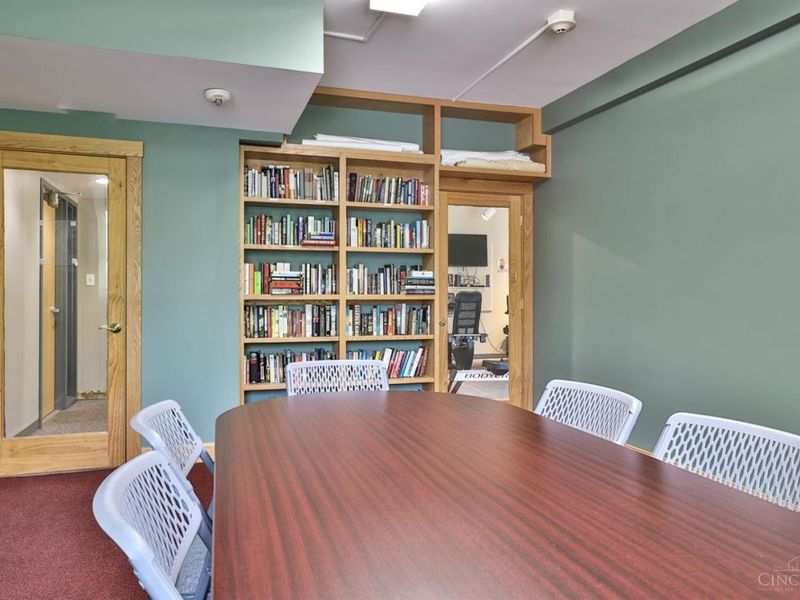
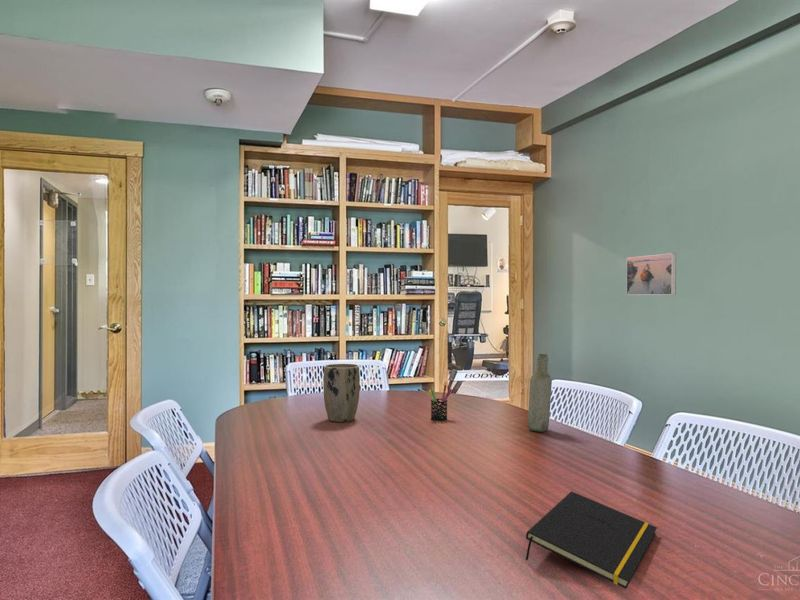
+ notepad [525,490,658,590]
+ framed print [625,252,677,296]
+ plant pot [322,363,361,423]
+ bottle [527,353,553,433]
+ pen holder [428,384,453,422]
